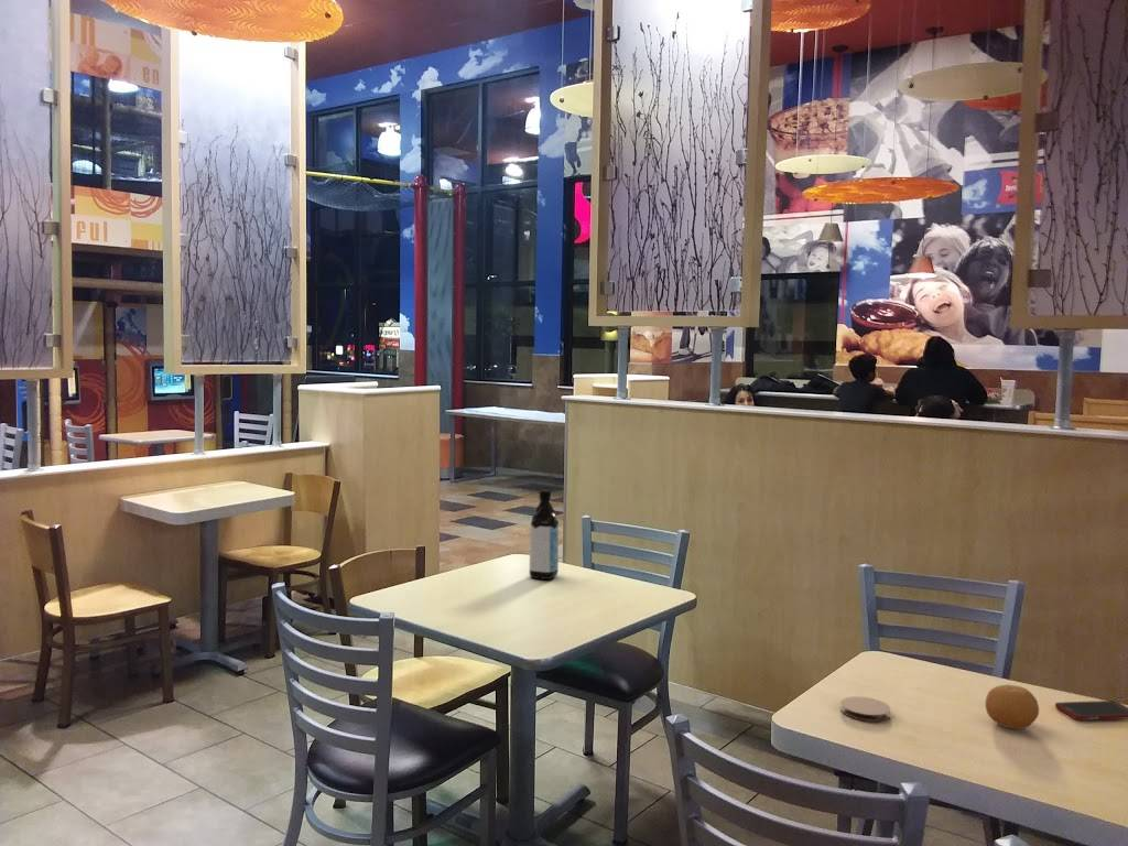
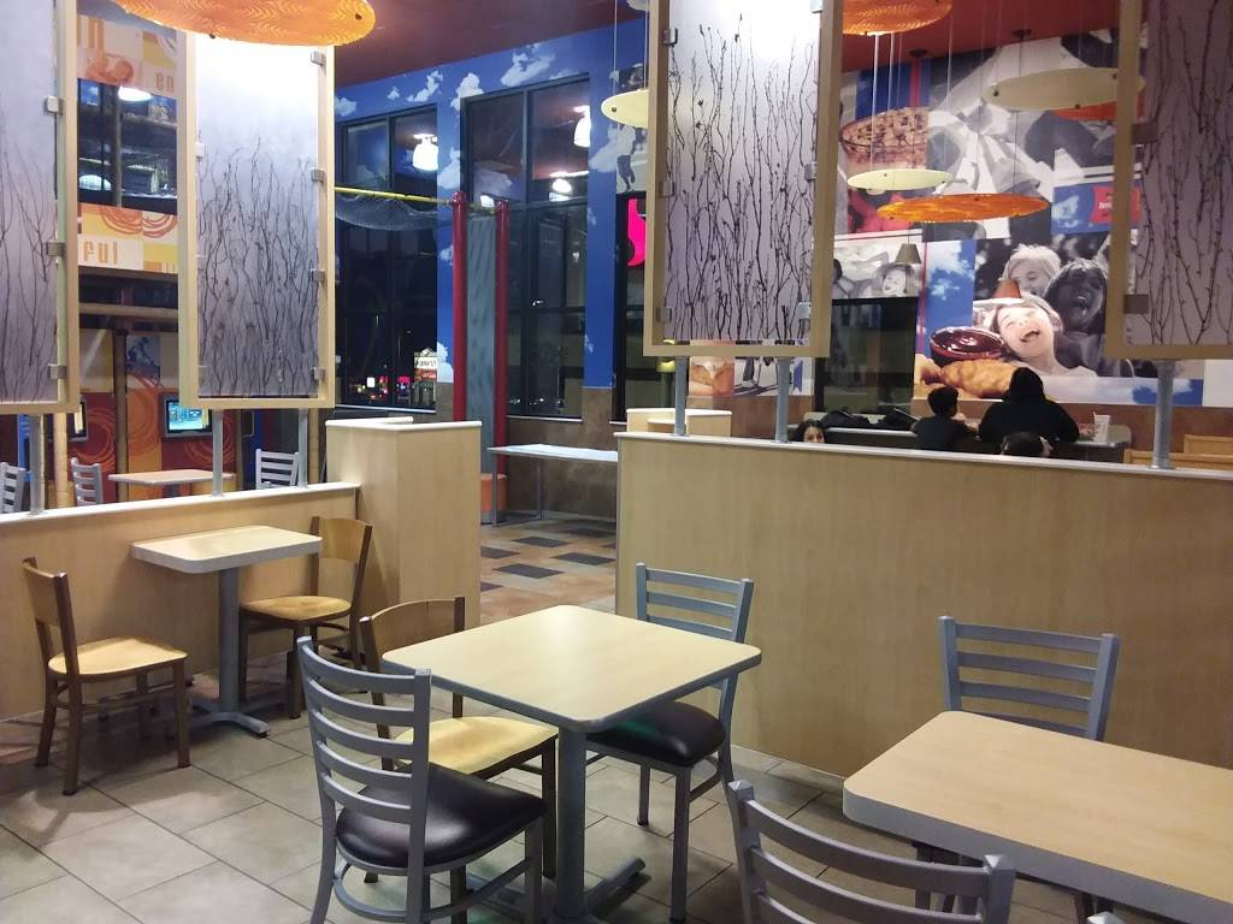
- cell phone [1054,699,1128,722]
- water bottle [528,489,560,581]
- fruit [984,684,1040,730]
- coaster [839,695,892,723]
